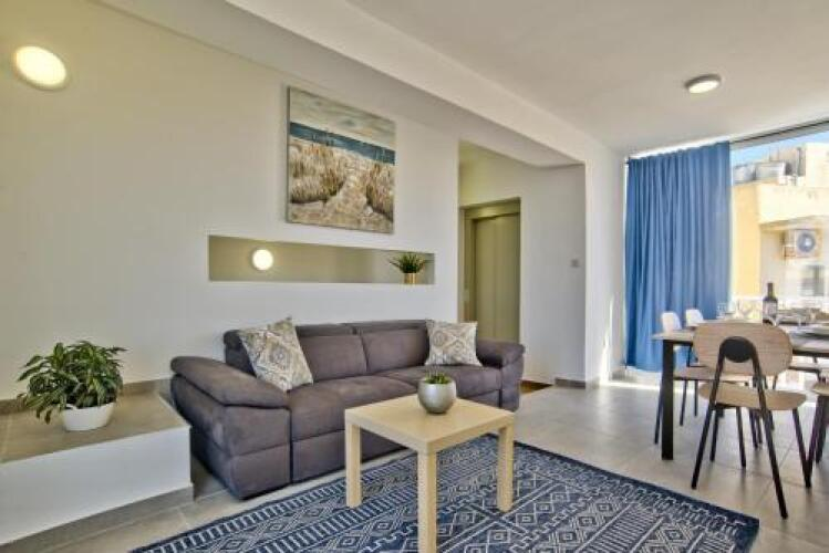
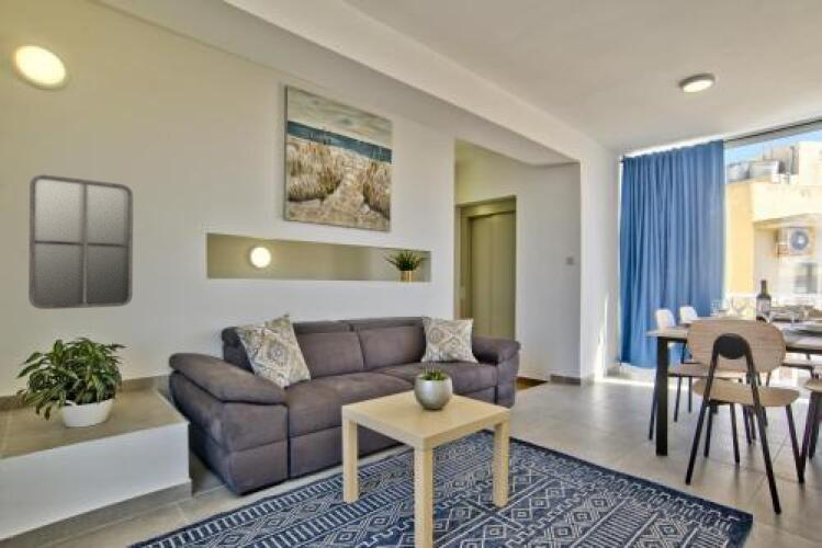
+ home mirror [27,173,134,310]
